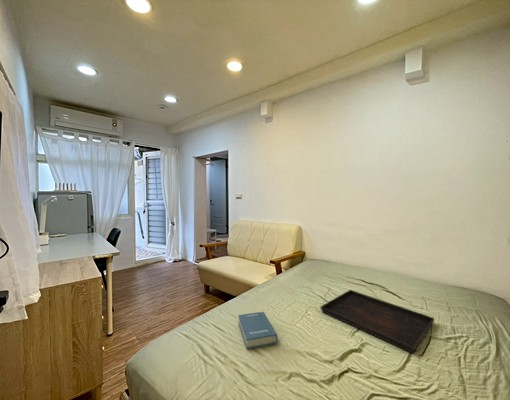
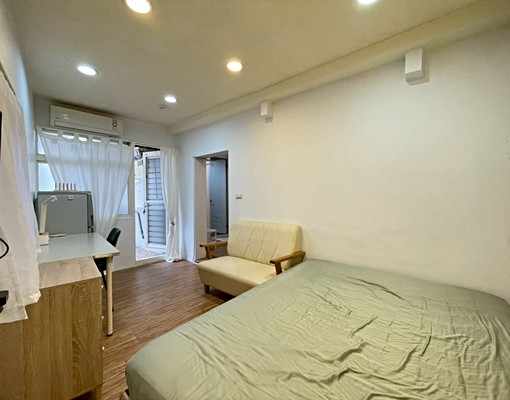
- hardback book [237,311,278,350]
- serving tray [319,289,435,354]
